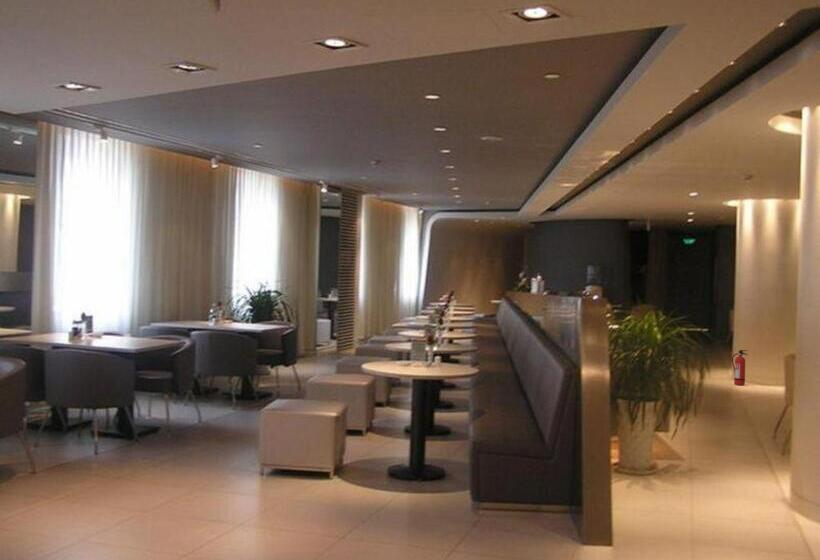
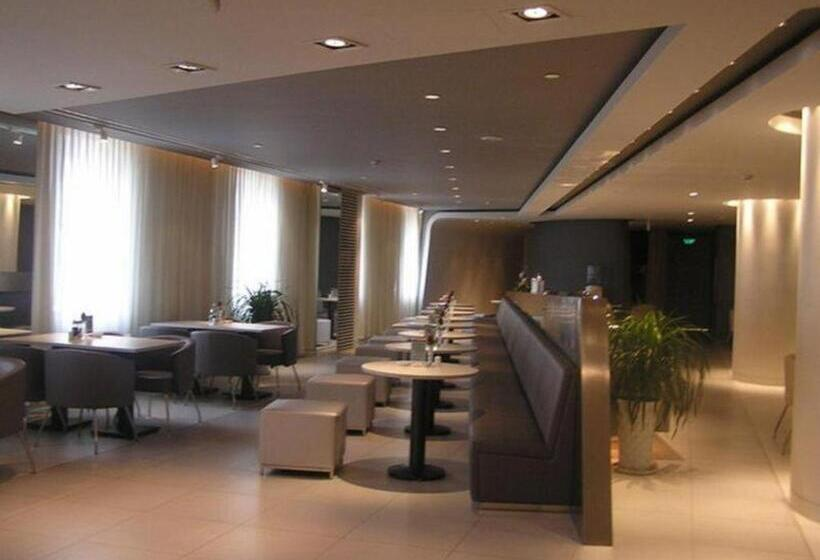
- fire extinguisher [731,349,749,386]
